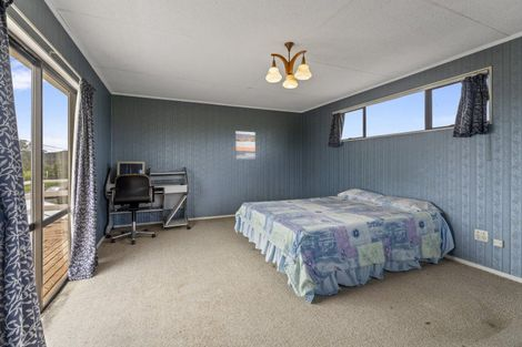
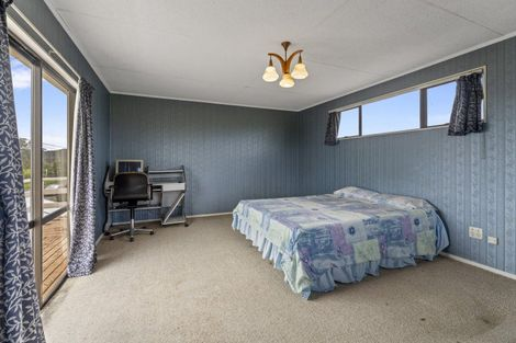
- wall art [234,130,257,161]
